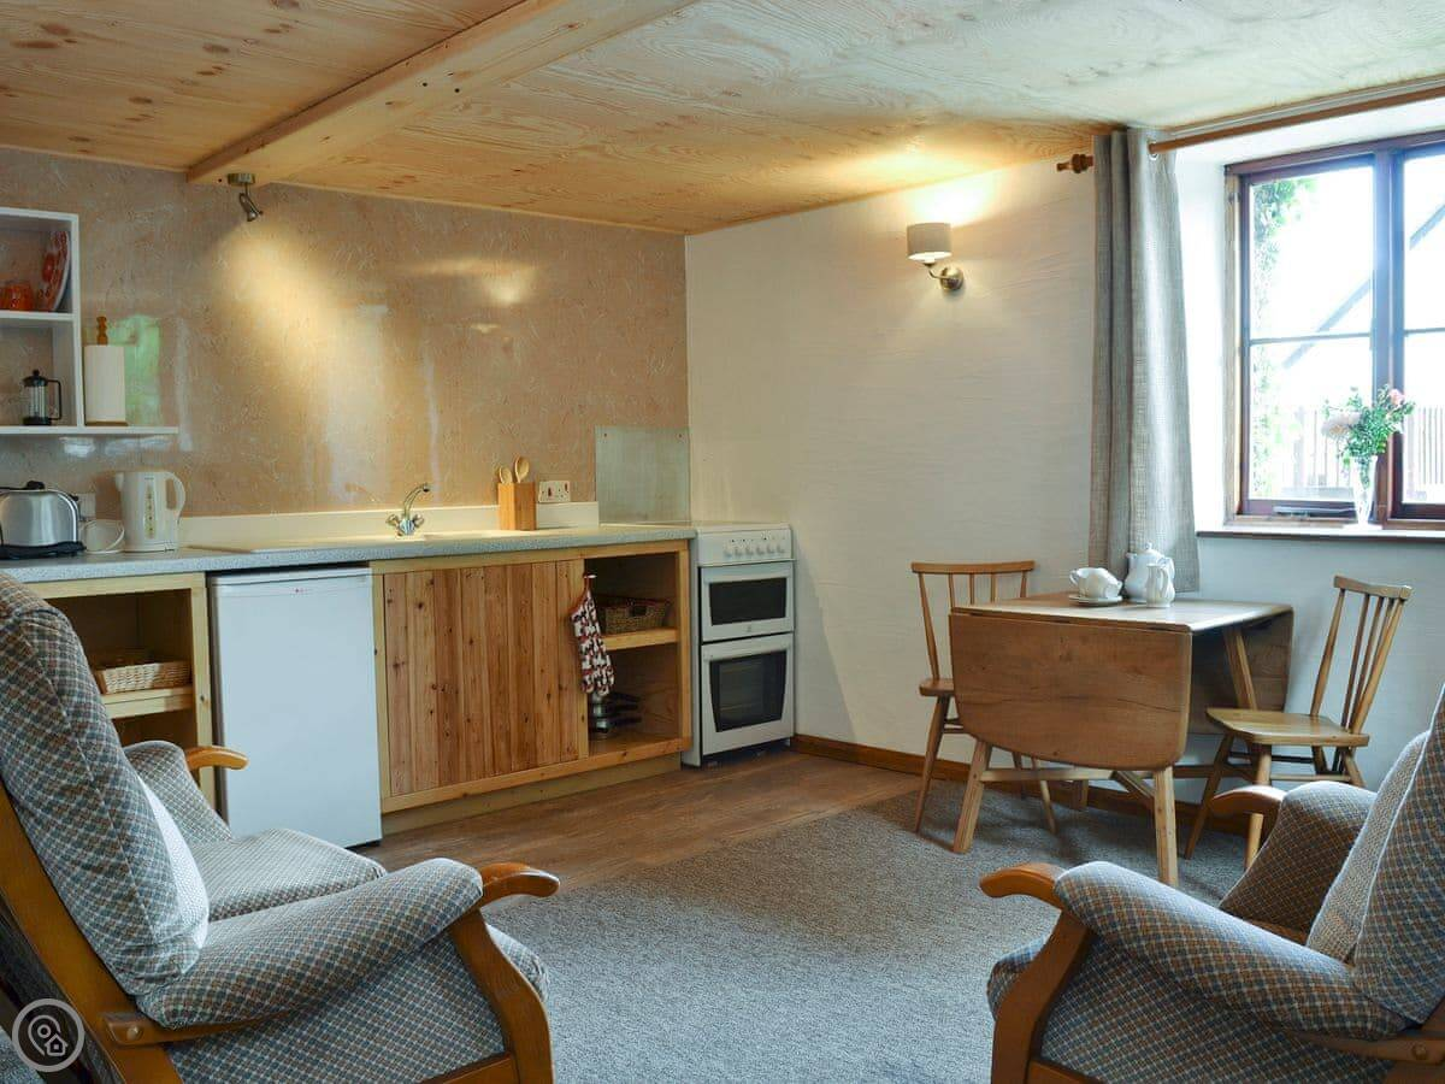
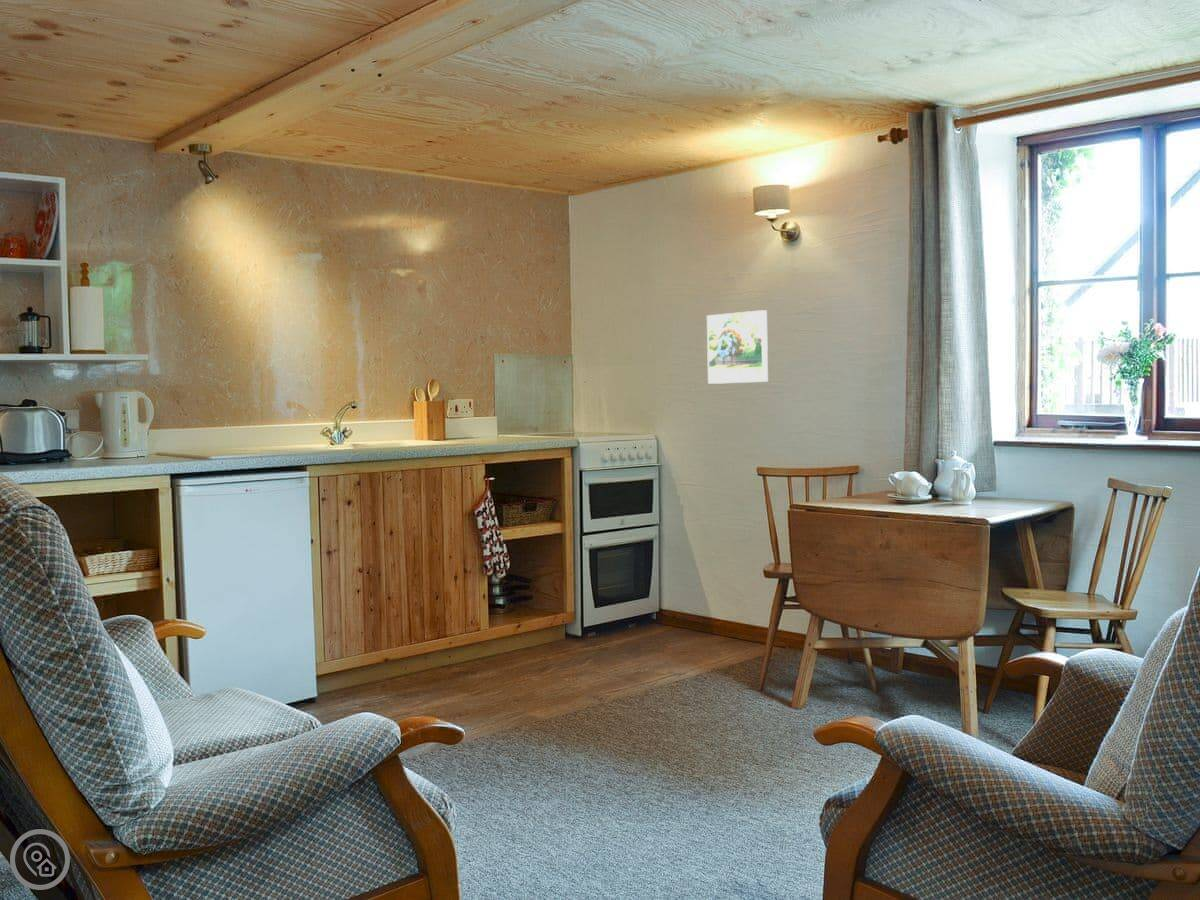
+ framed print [706,309,769,385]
